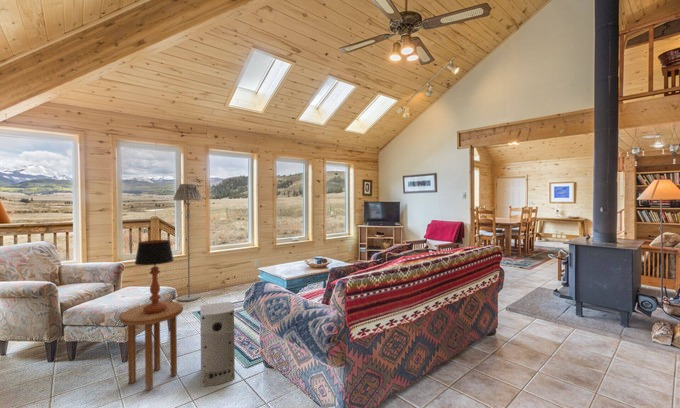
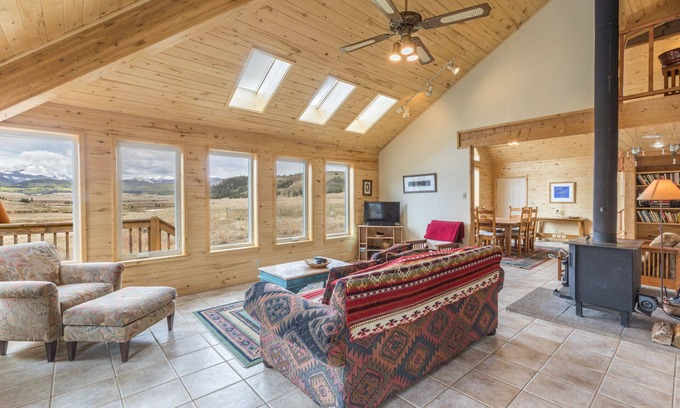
- side table [119,301,184,391]
- floor lamp [173,183,203,302]
- air purifier [199,301,236,387]
- table lamp [134,239,175,314]
